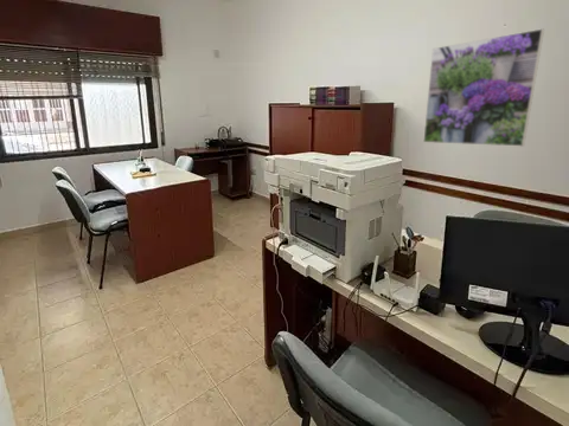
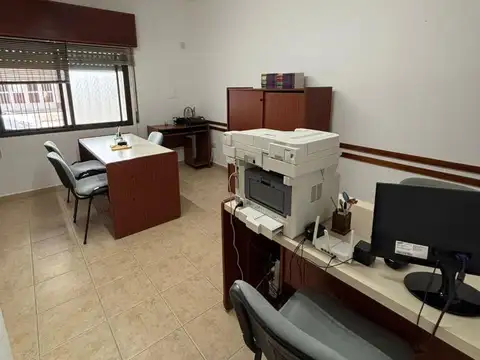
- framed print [422,27,545,148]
